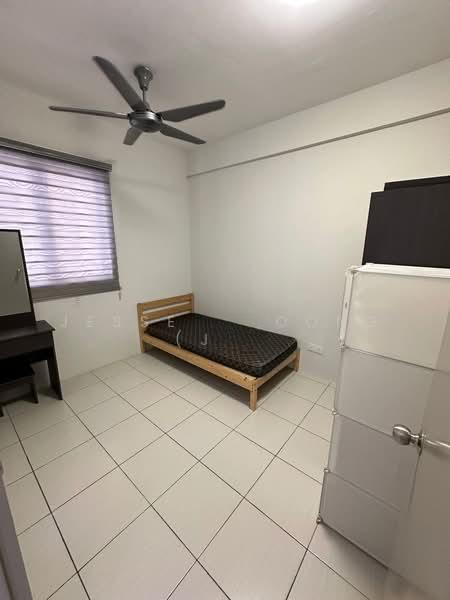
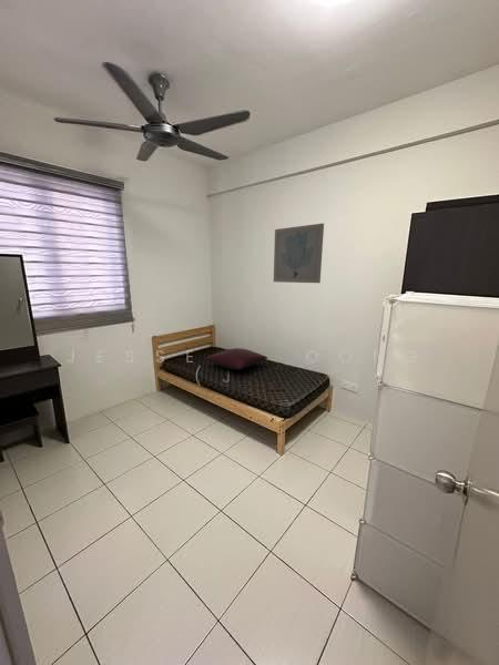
+ wall art [273,223,325,284]
+ pillow [204,347,268,371]
